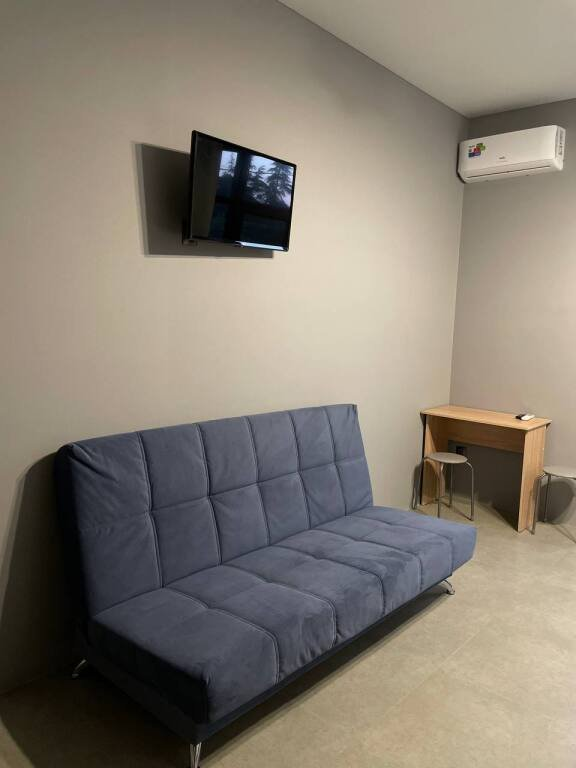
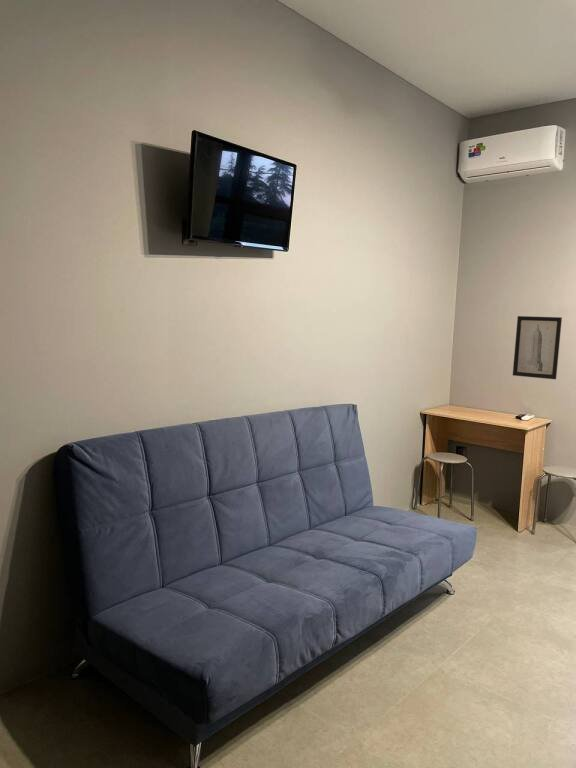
+ wall art [512,315,563,380]
